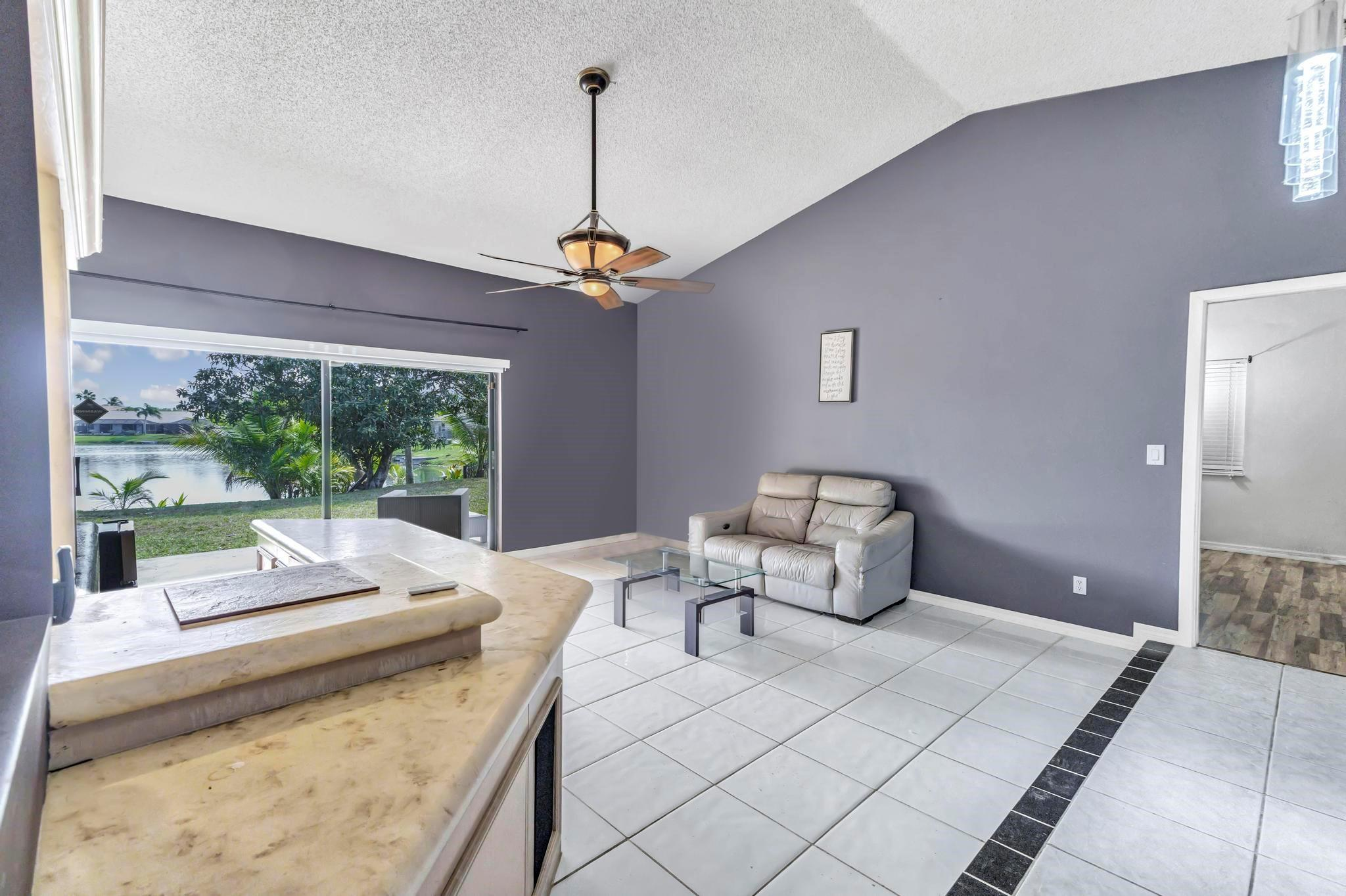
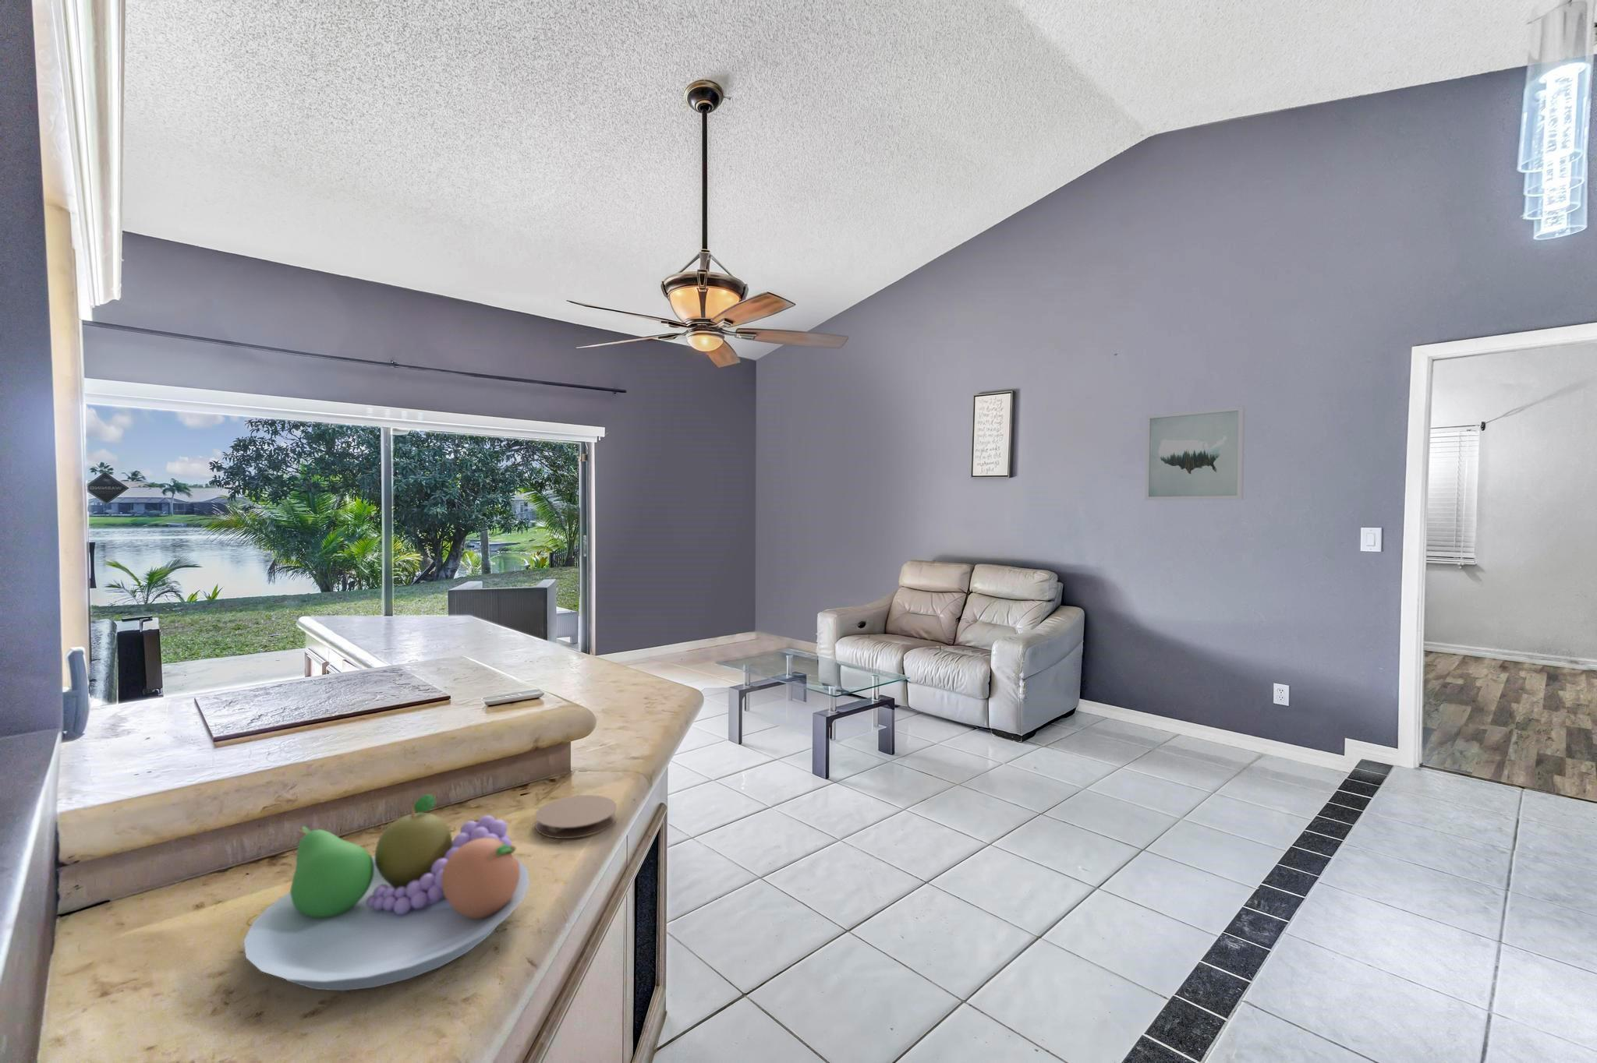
+ wall art [1144,406,1246,501]
+ coaster [534,794,618,839]
+ fruit bowl [243,794,530,992]
